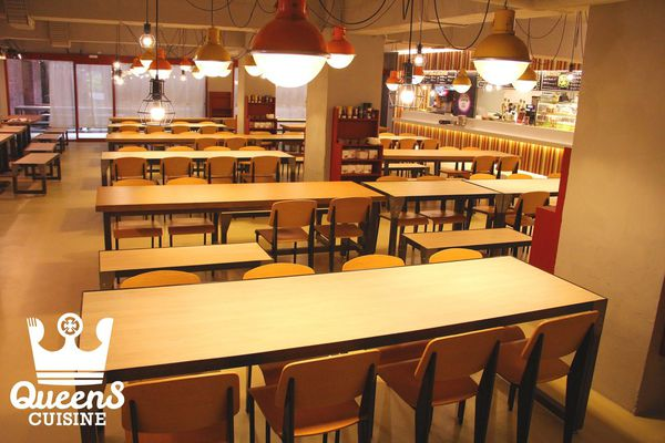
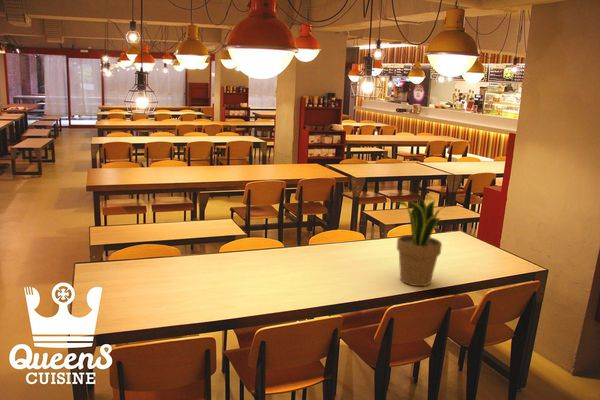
+ potted plant [394,196,451,287]
